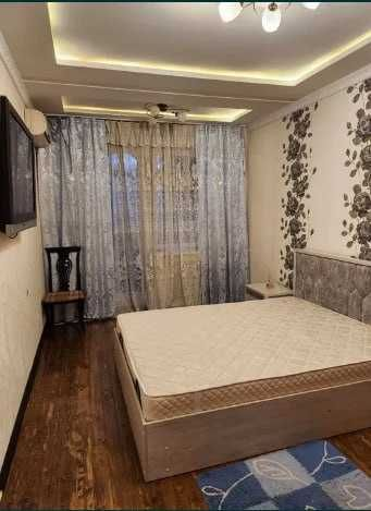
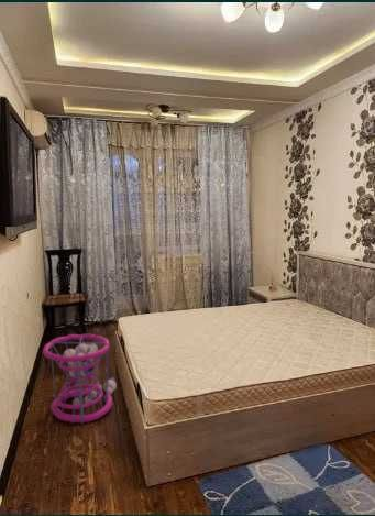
+ laundry basket [42,333,118,425]
